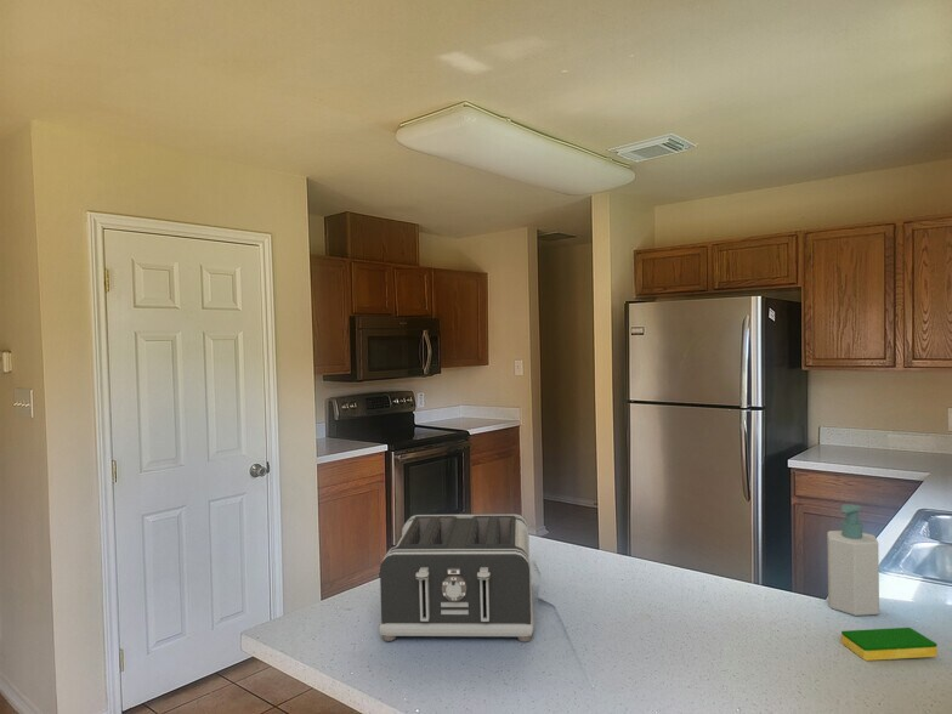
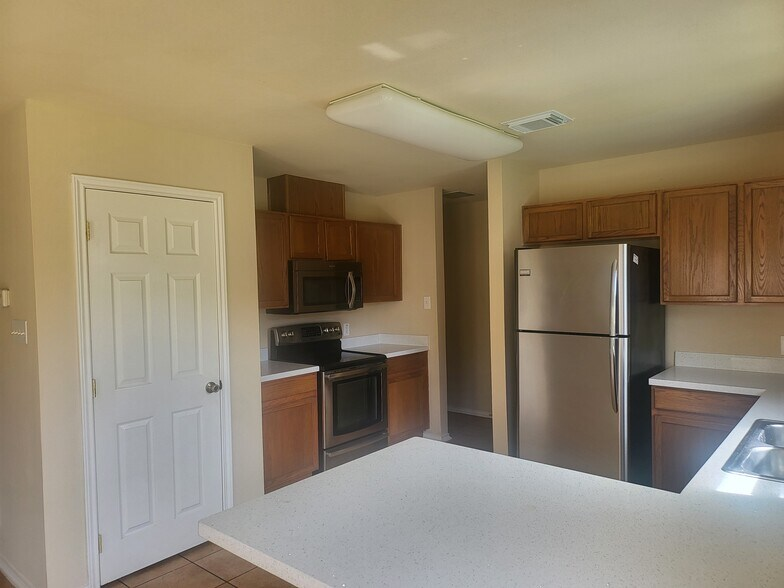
- soap bottle [826,503,880,617]
- dish sponge [840,627,939,662]
- toaster [379,512,536,644]
